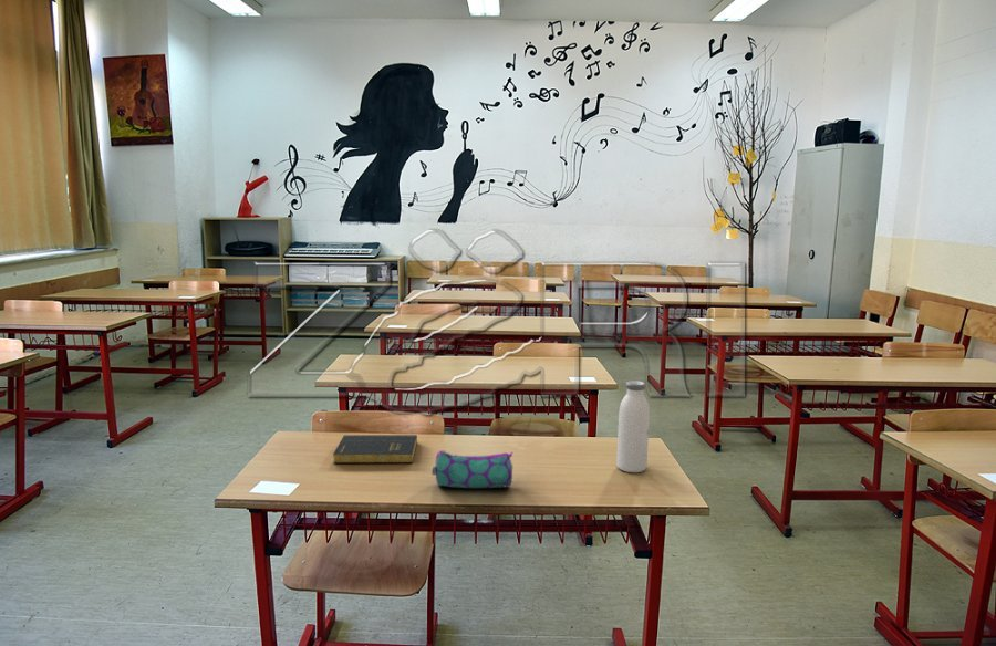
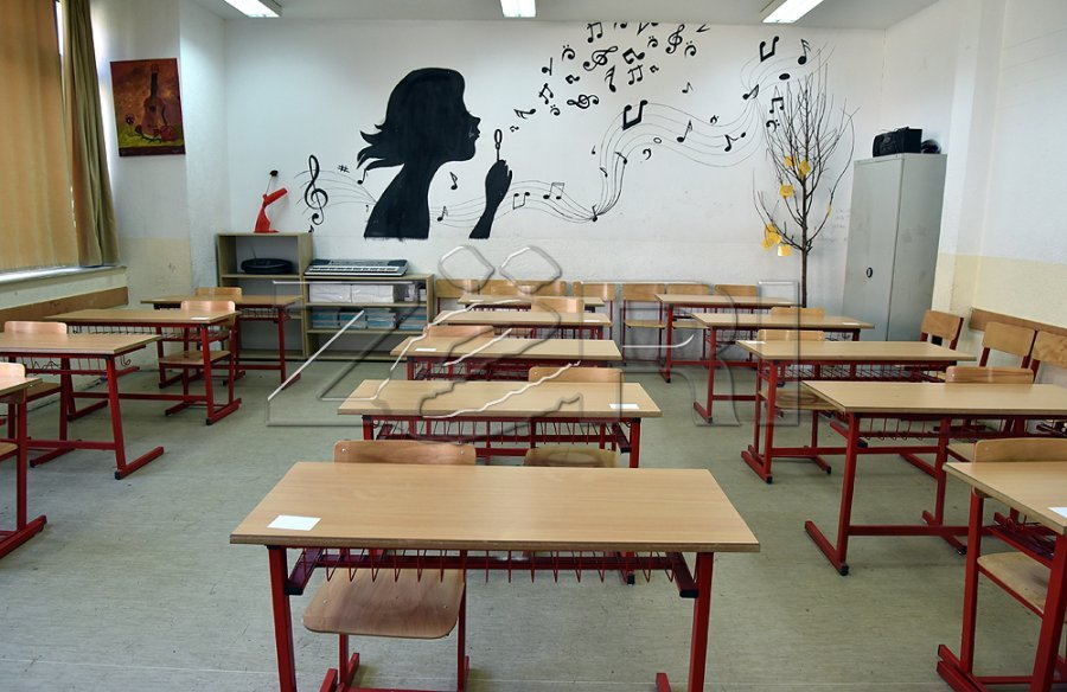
- water bottle [615,379,651,473]
- book [332,434,418,465]
- pencil case [430,449,513,489]
